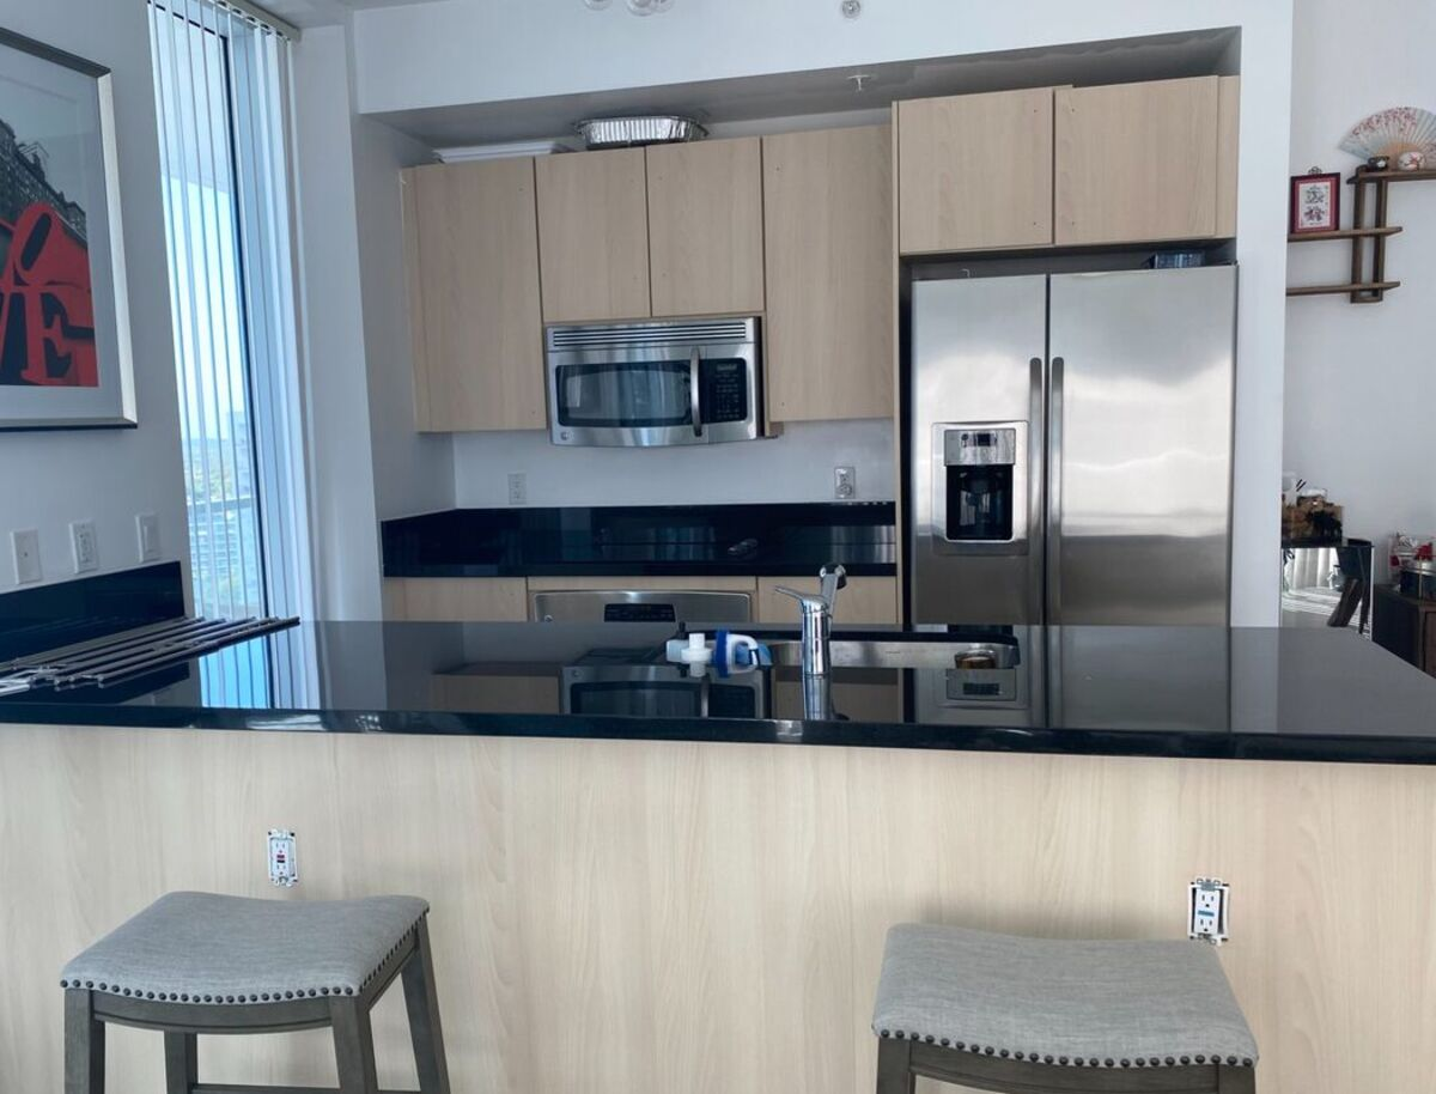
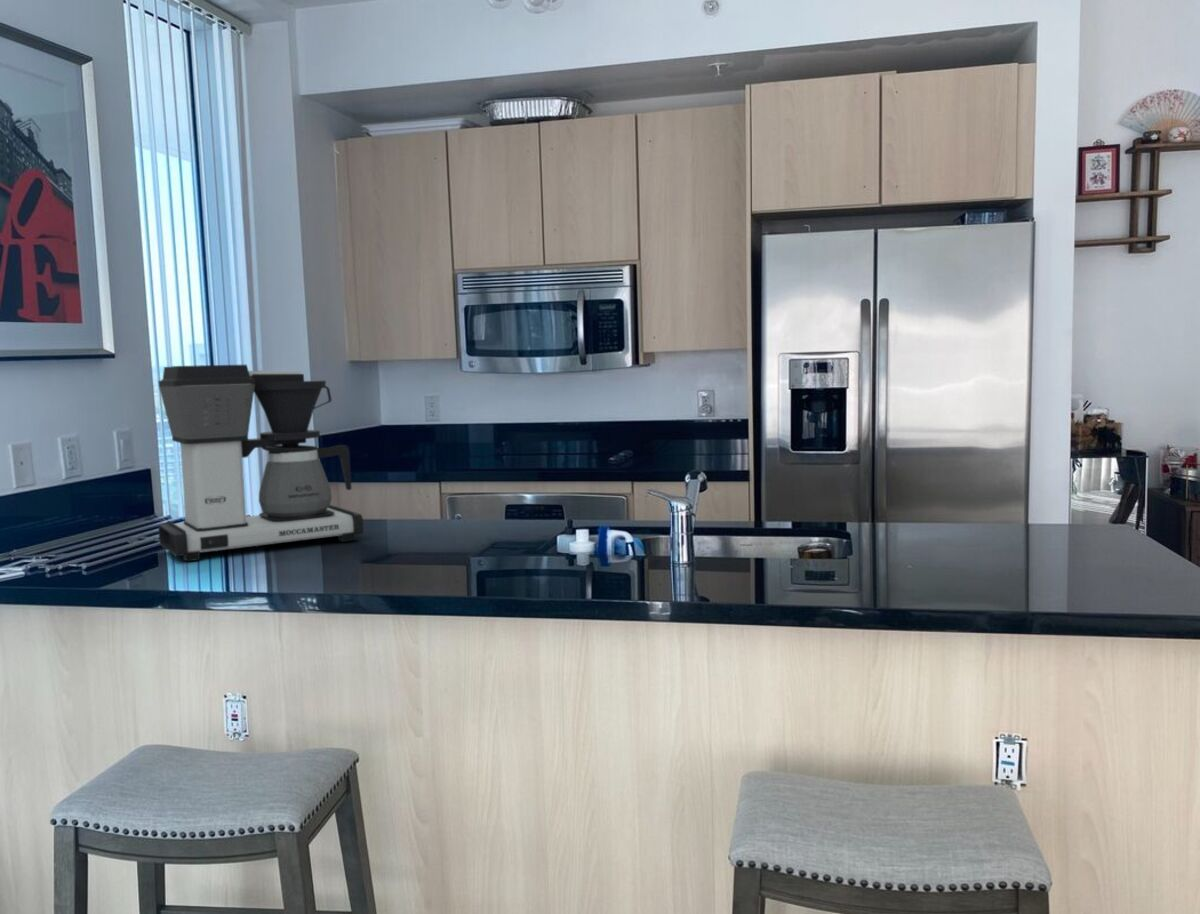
+ coffee maker [157,364,364,563]
